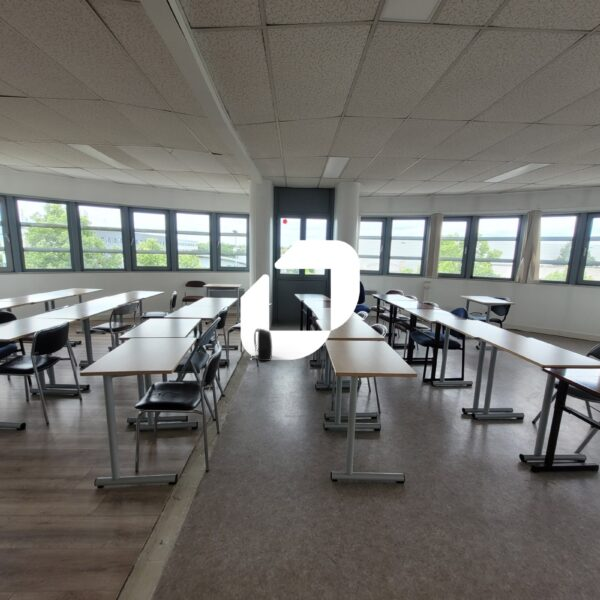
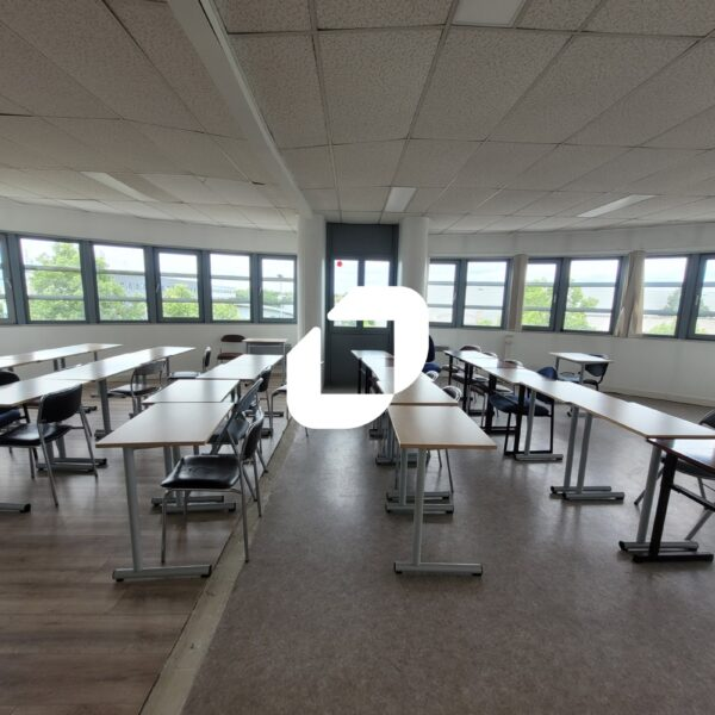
- backpack [253,327,273,362]
